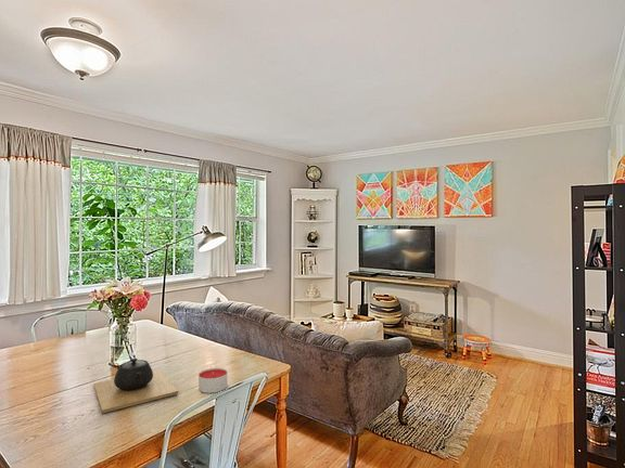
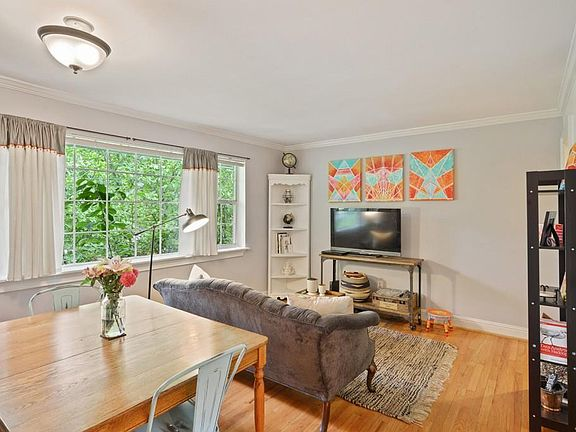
- candle [197,367,229,394]
- teapot [93,356,179,414]
